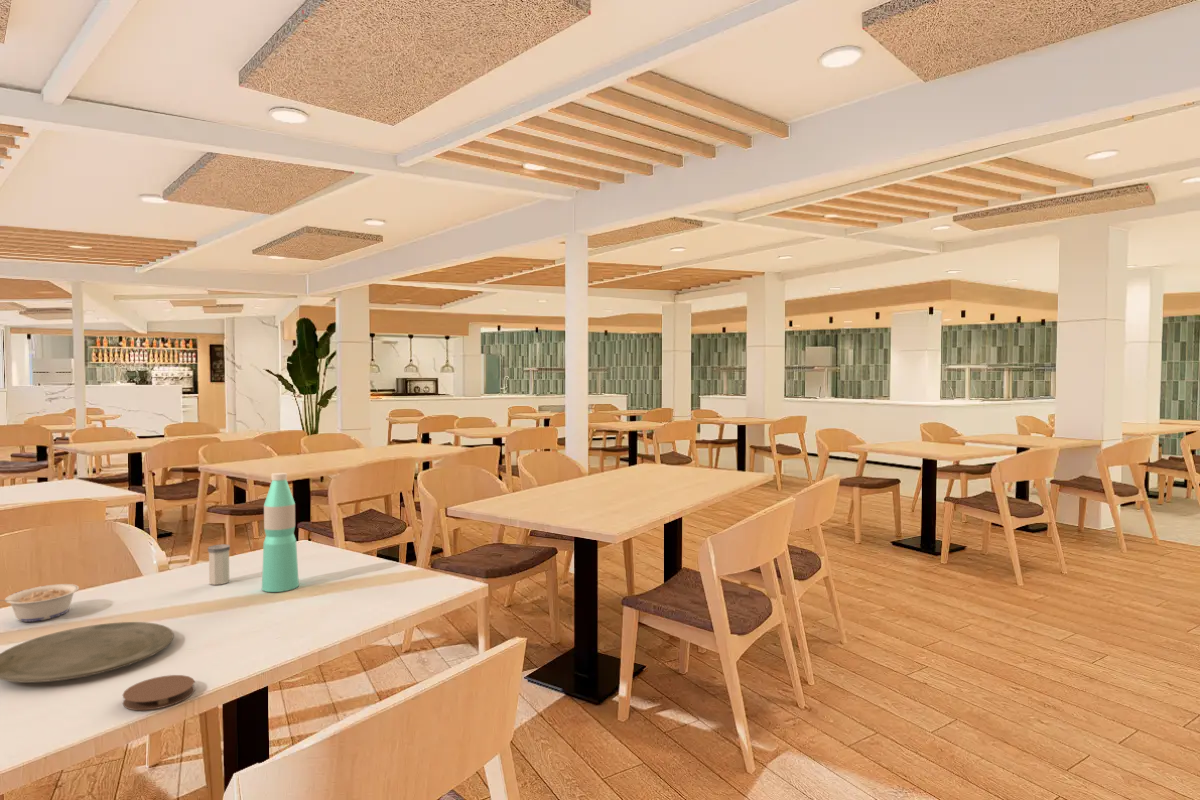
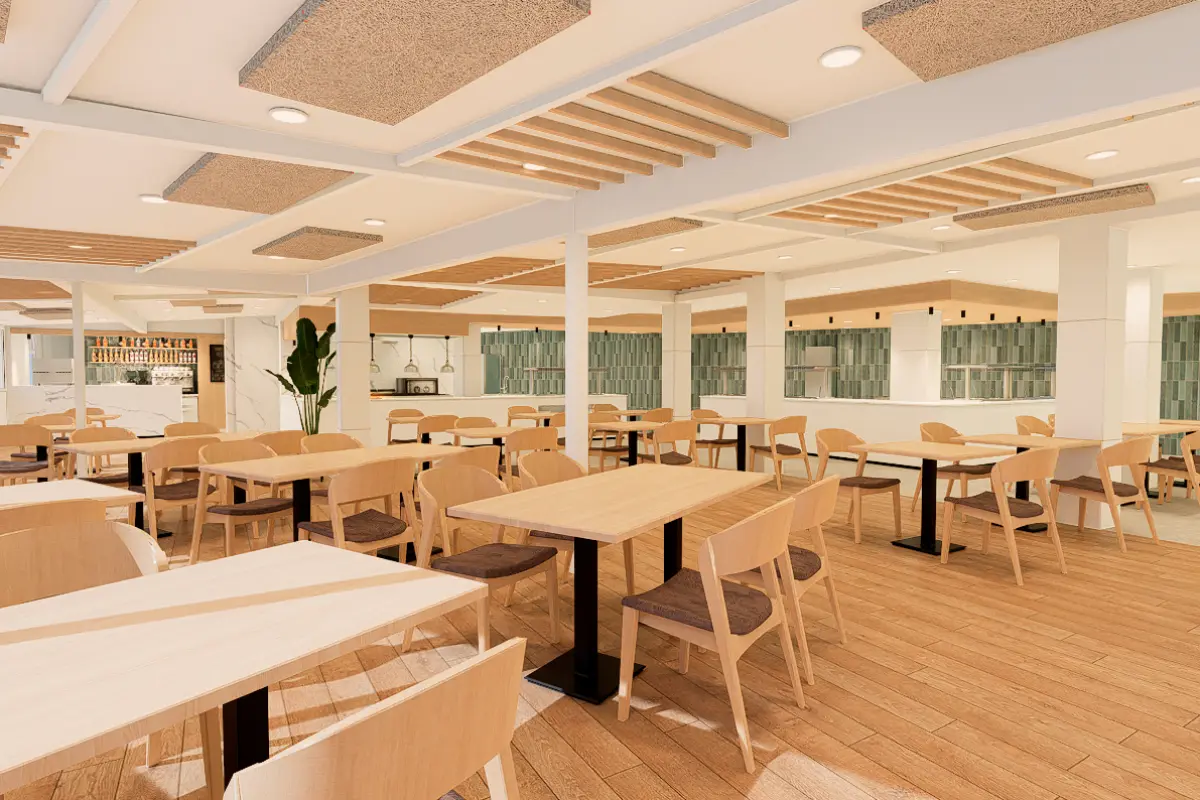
- water bottle [261,472,300,593]
- legume [0,583,80,623]
- salt shaker [207,543,231,586]
- plate [0,621,174,683]
- coaster [122,674,196,711]
